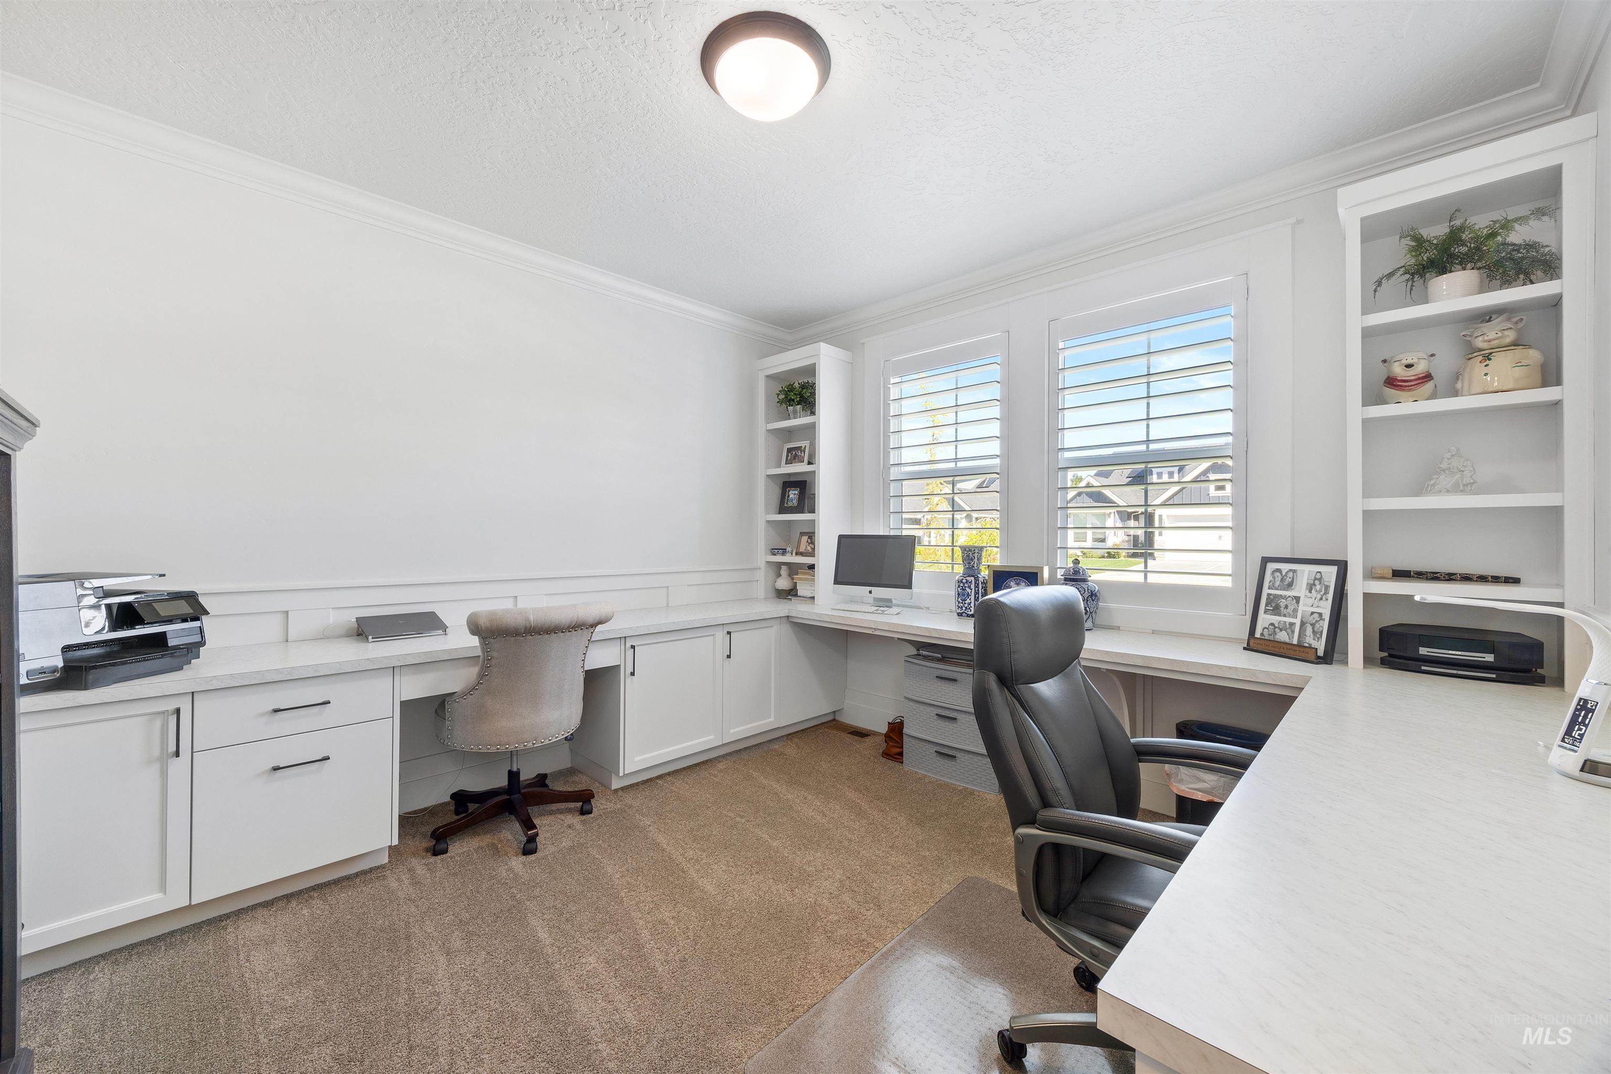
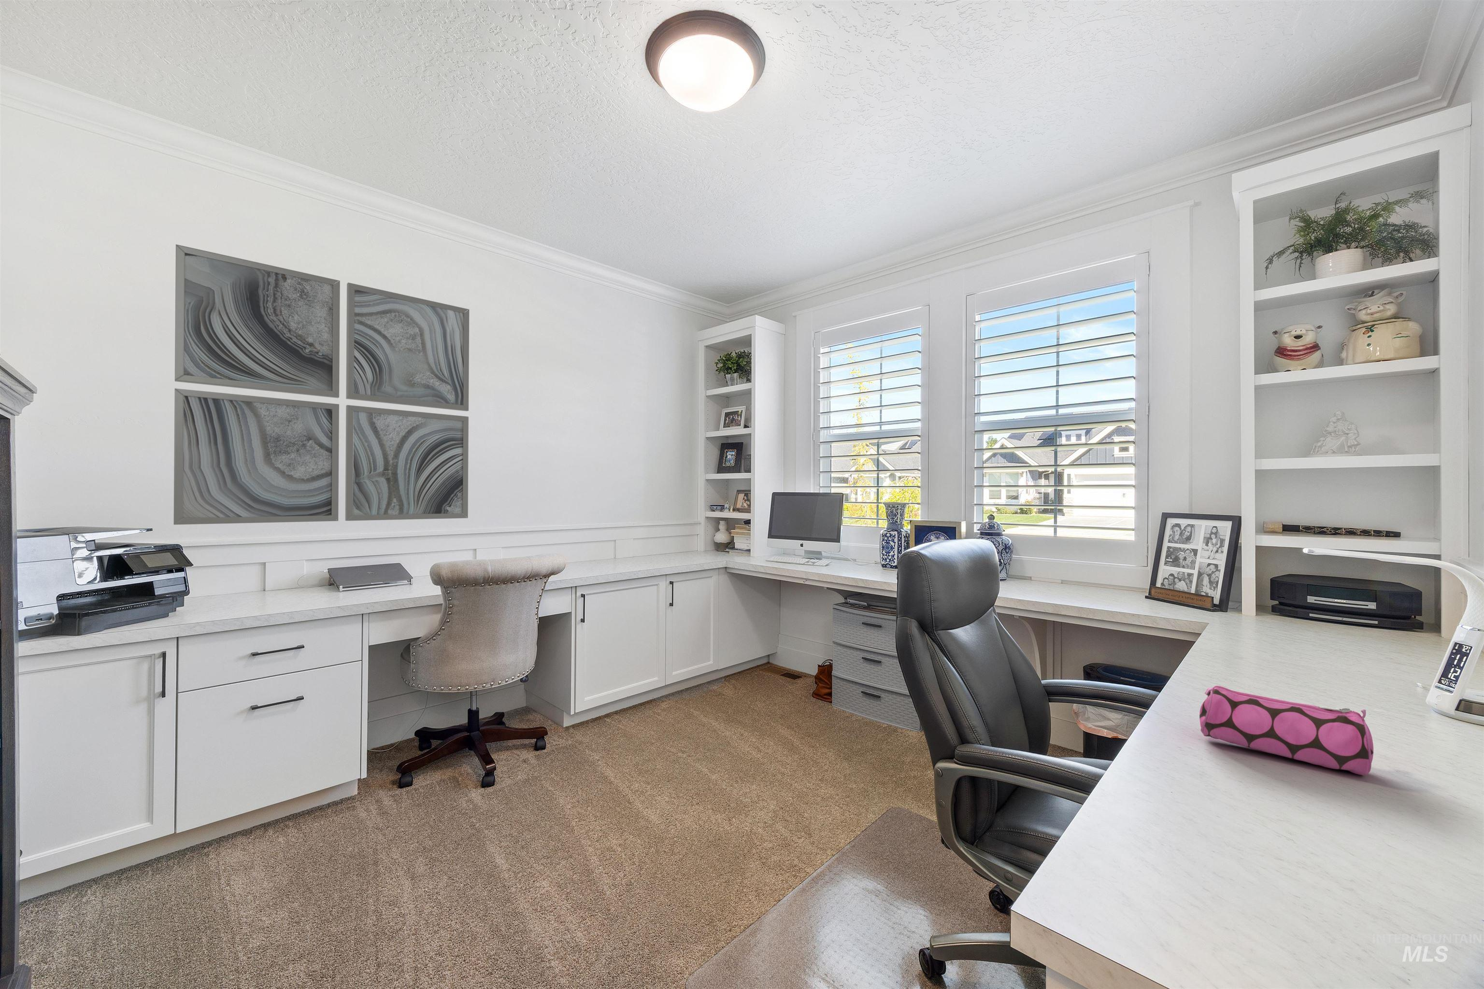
+ wall art [173,244,469,525]
+ pencil case [1199,685,1374,776]
